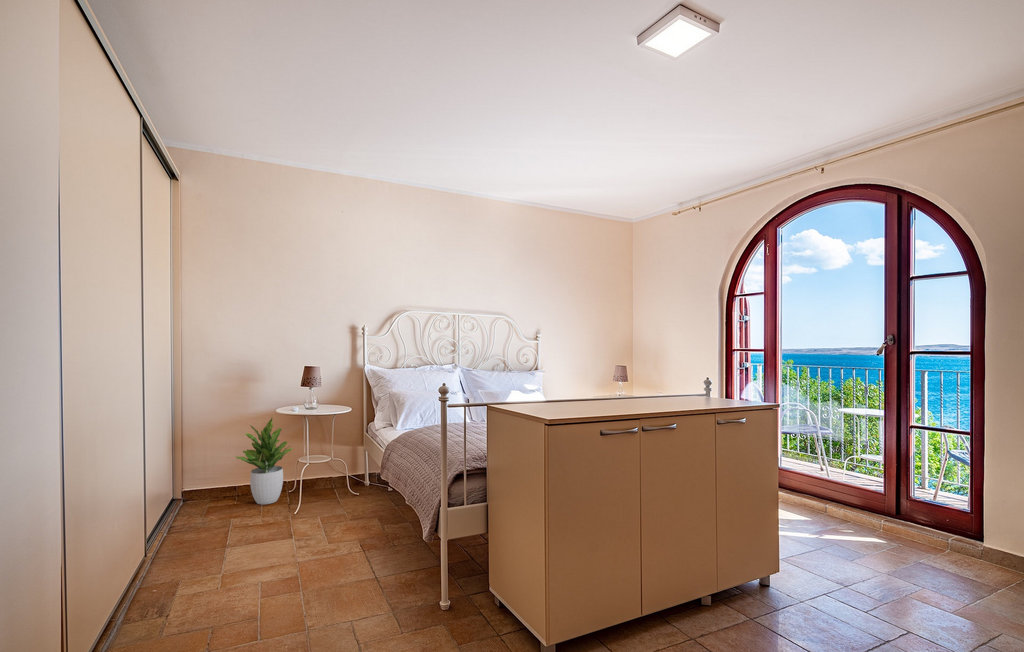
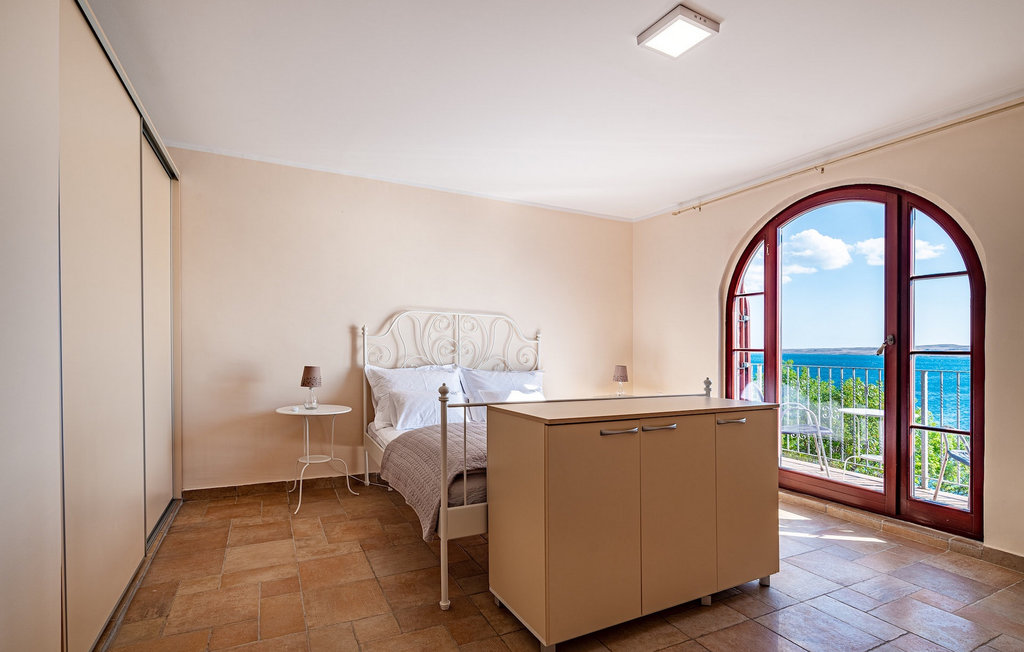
- potted plant [234,417,294,505]
